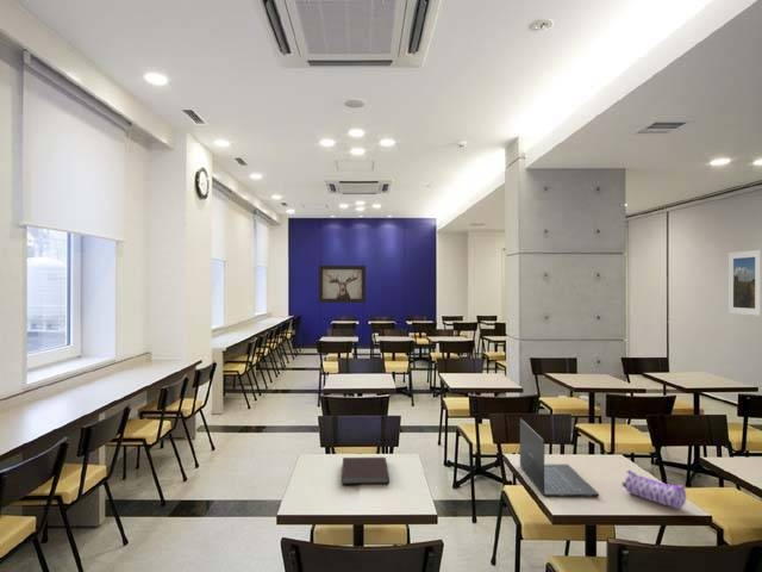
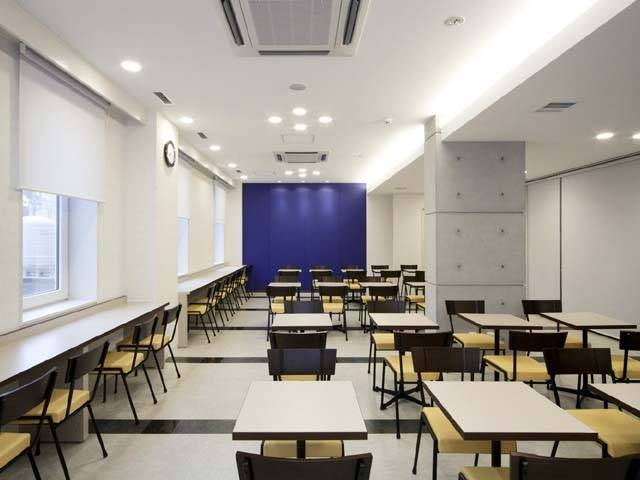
- pencil case [622,468,687,510]
- wall art [318,265,367,304]
- laptop [519,418,600,498]
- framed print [727,249,762,317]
- notebook [341,456,391,486]
